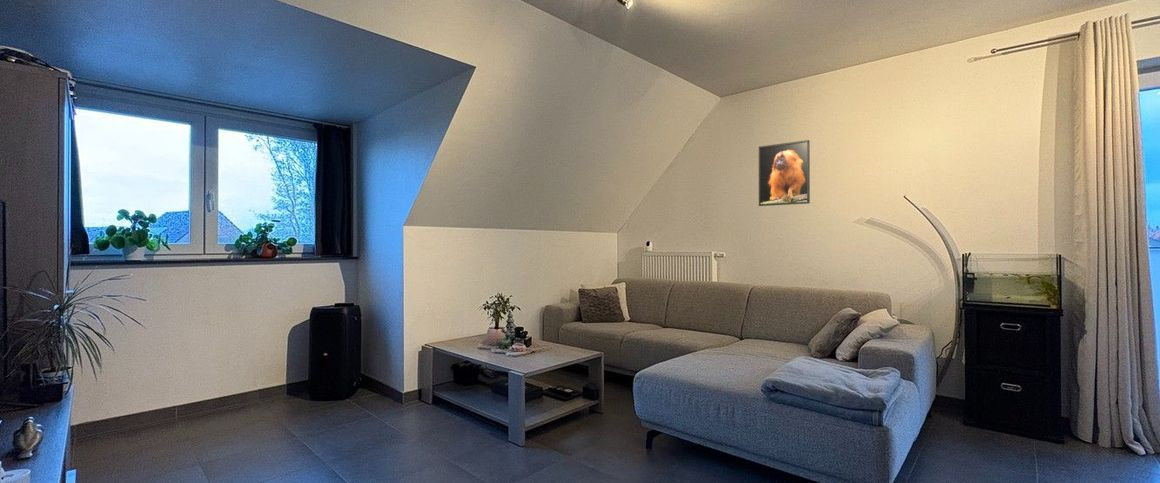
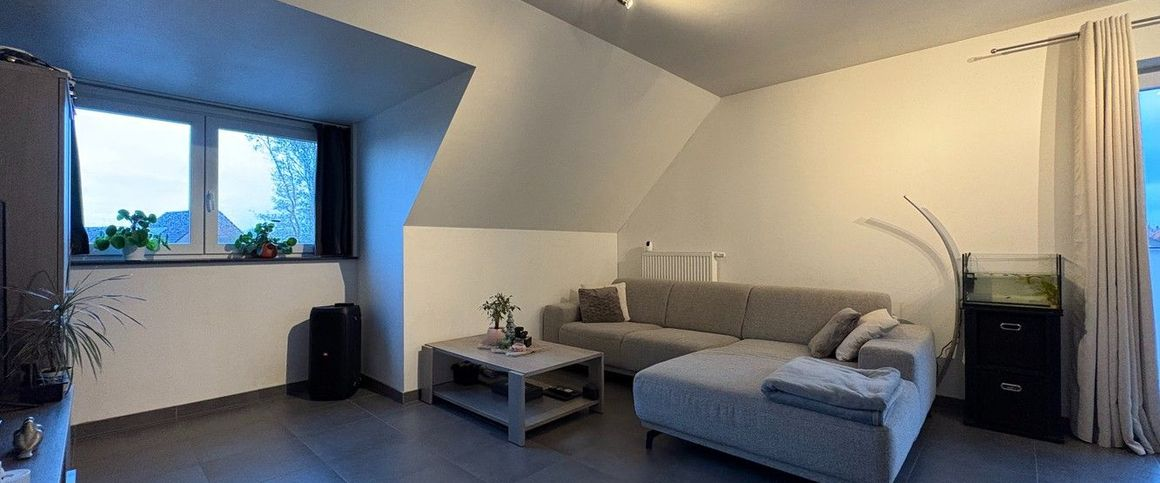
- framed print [758,139,811,207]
